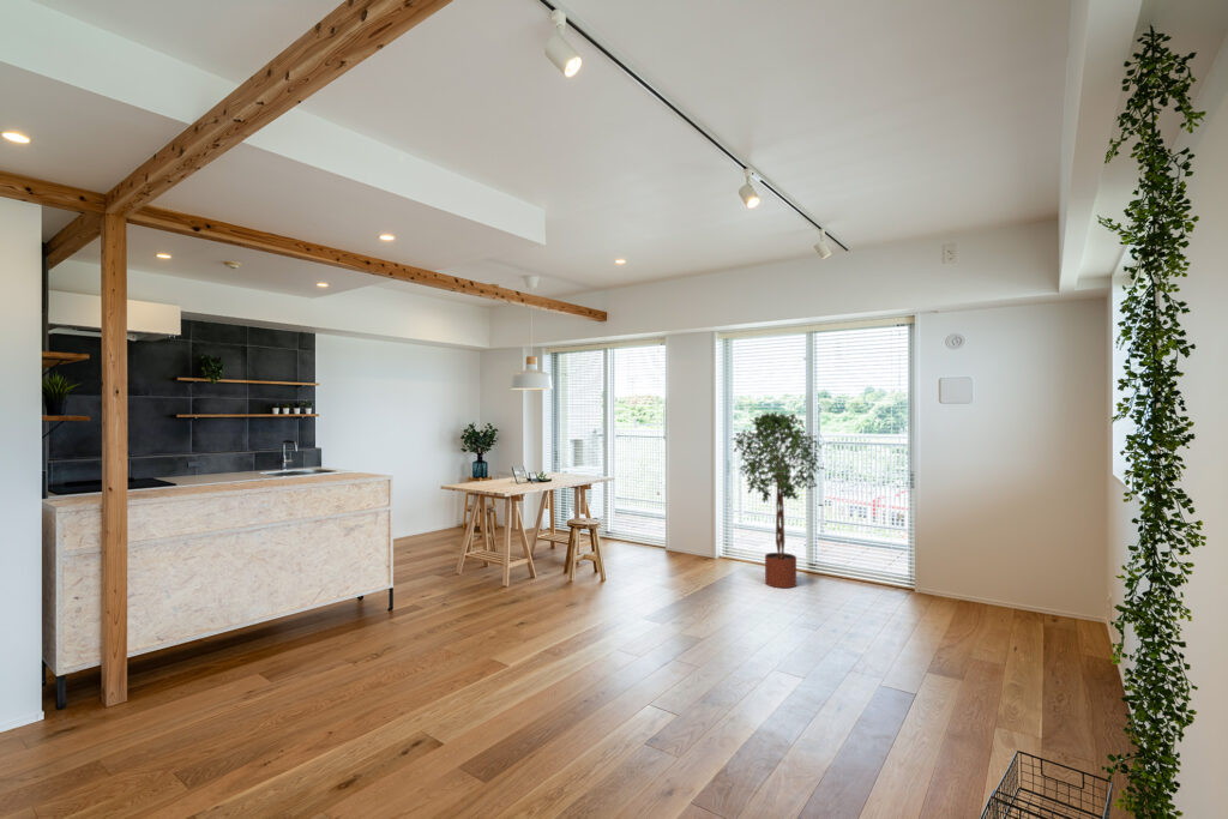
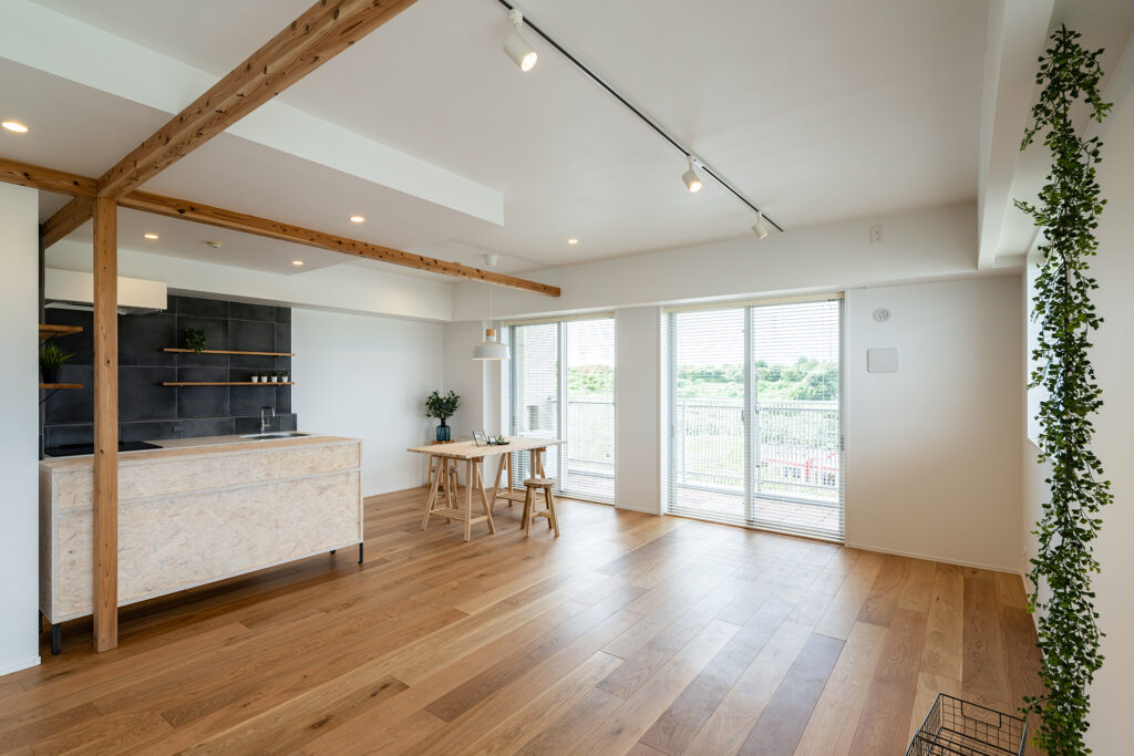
- potted tree [732,410,825,589]
